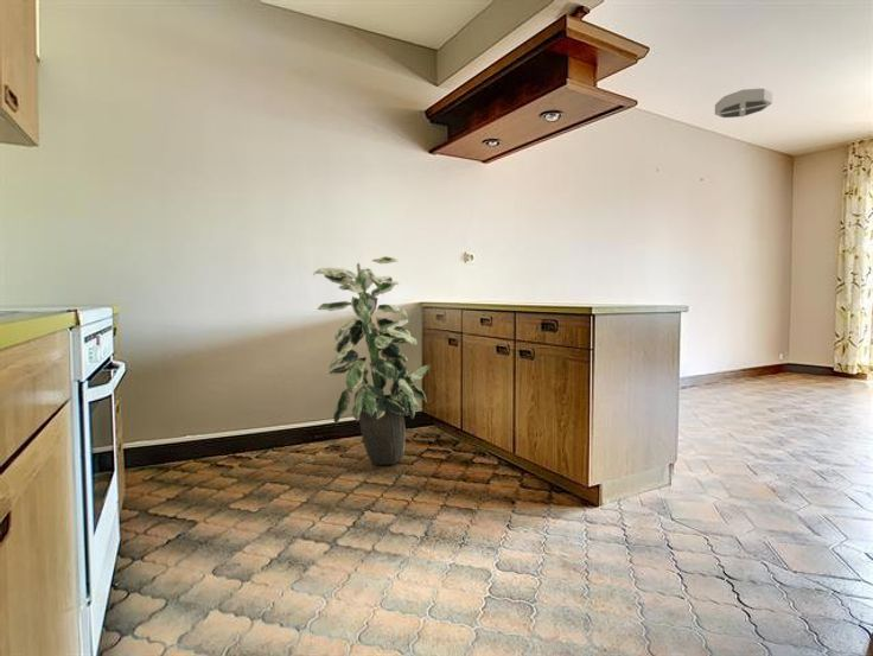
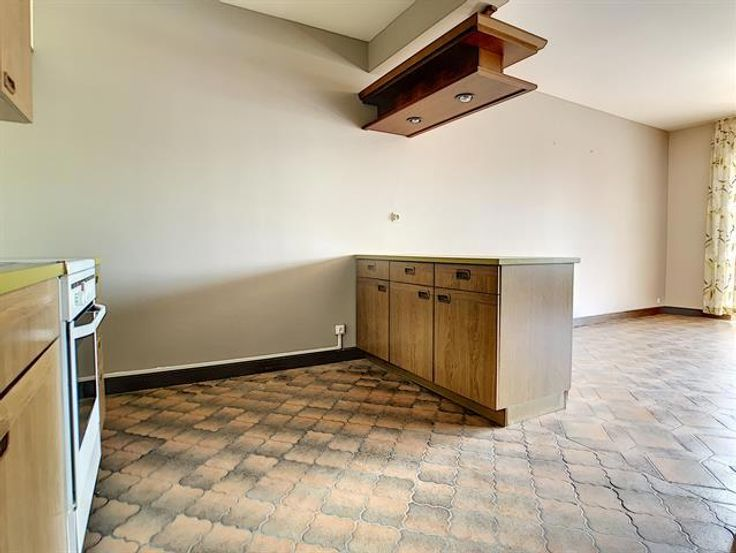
- ceiling light [714,88,773,119]
- indoor plant [312,255,432,466]
